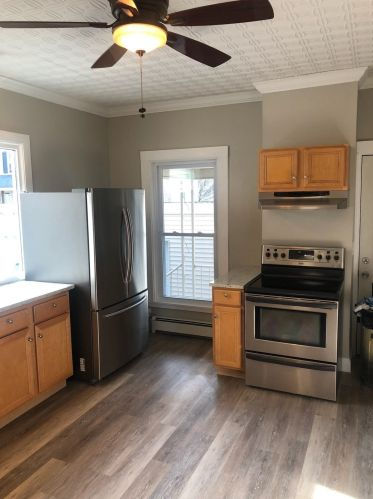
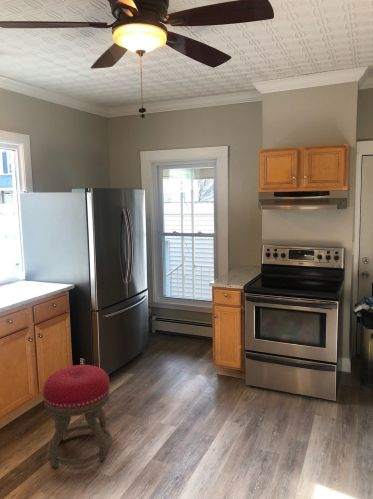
+ stool [42,364,112,469]
